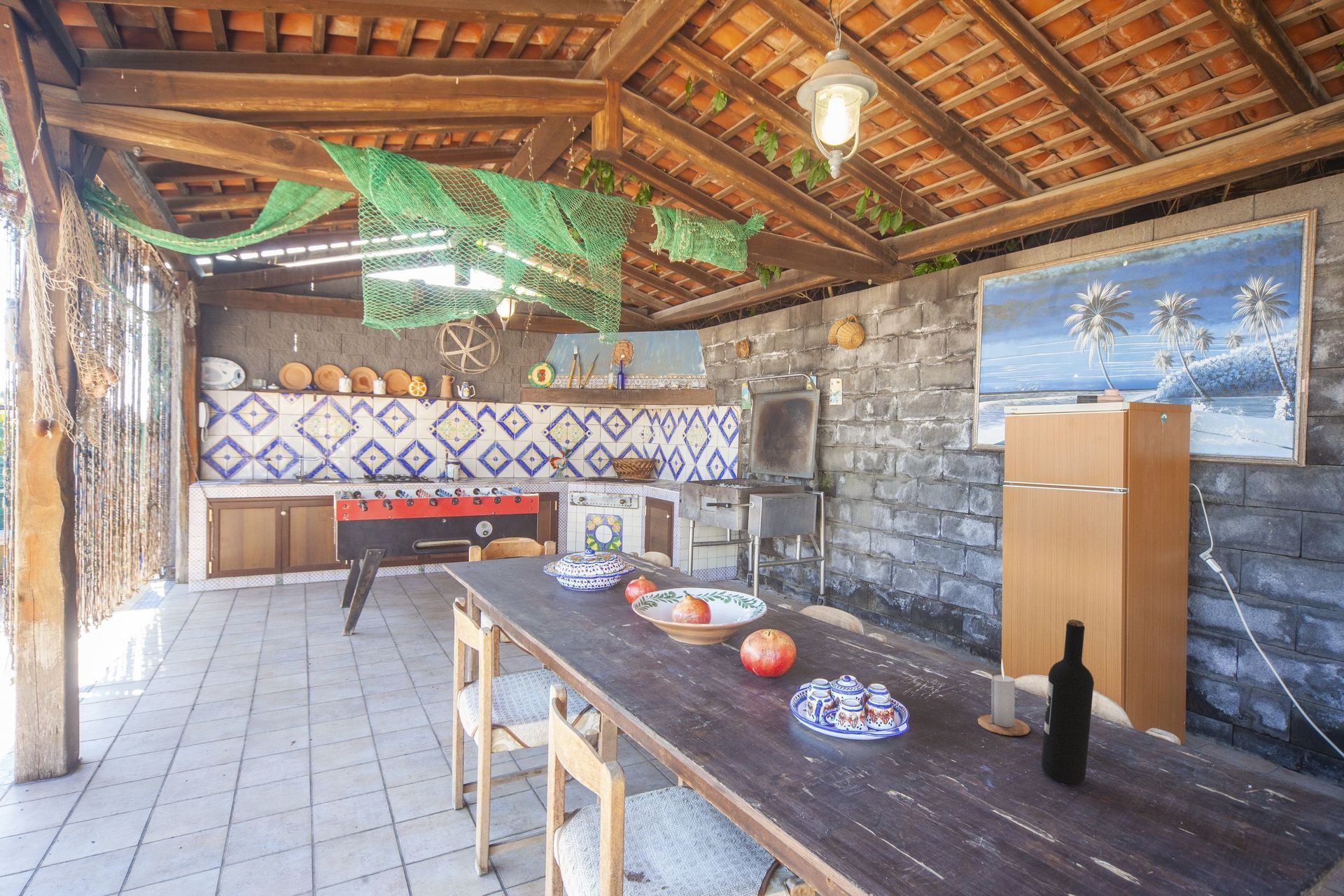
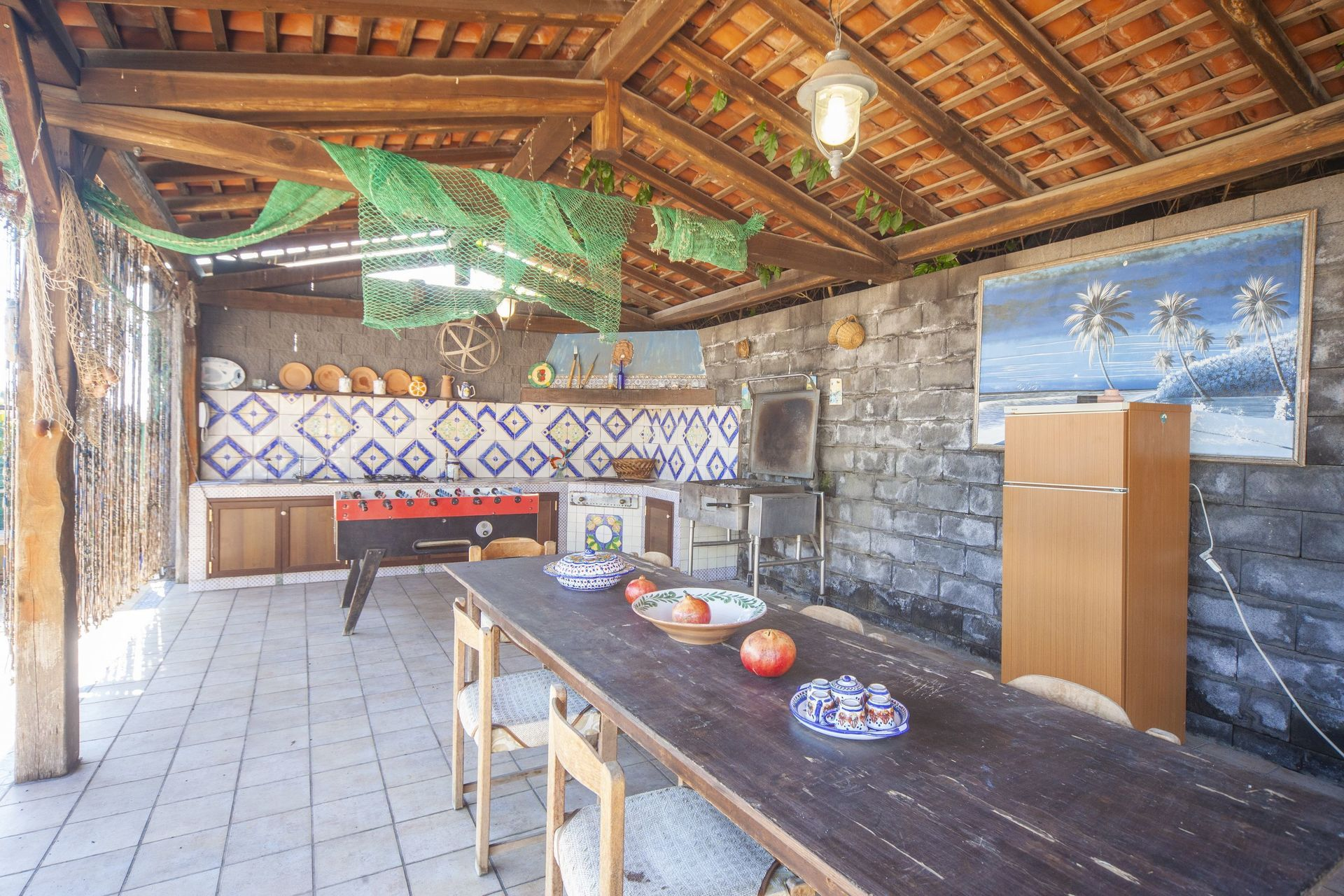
- candle [977,658,1031,736]
- wine bottle [1041,619,1095,785]
